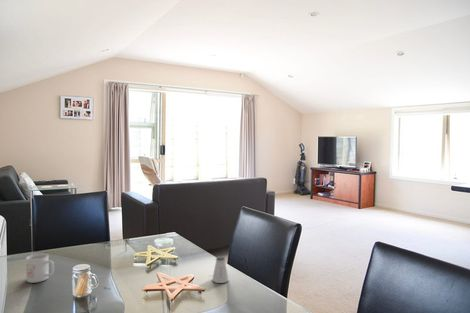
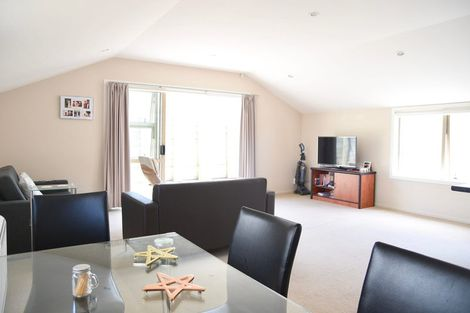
- mug [25,253,55,284]
- saltshaker [211,255,230,284]
